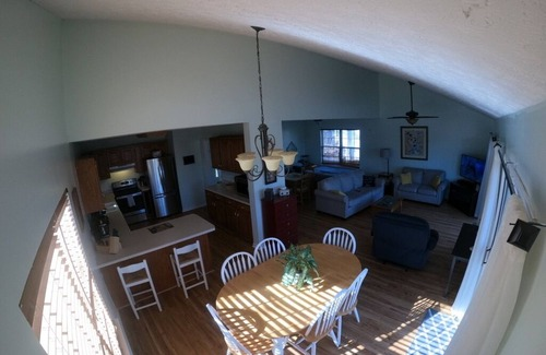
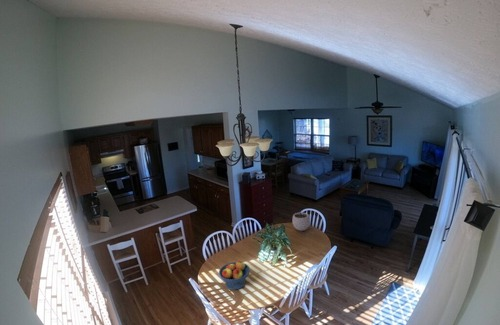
+ fruit bowl [218,260,251,290]
+ plant pot [291,209,311,232]
